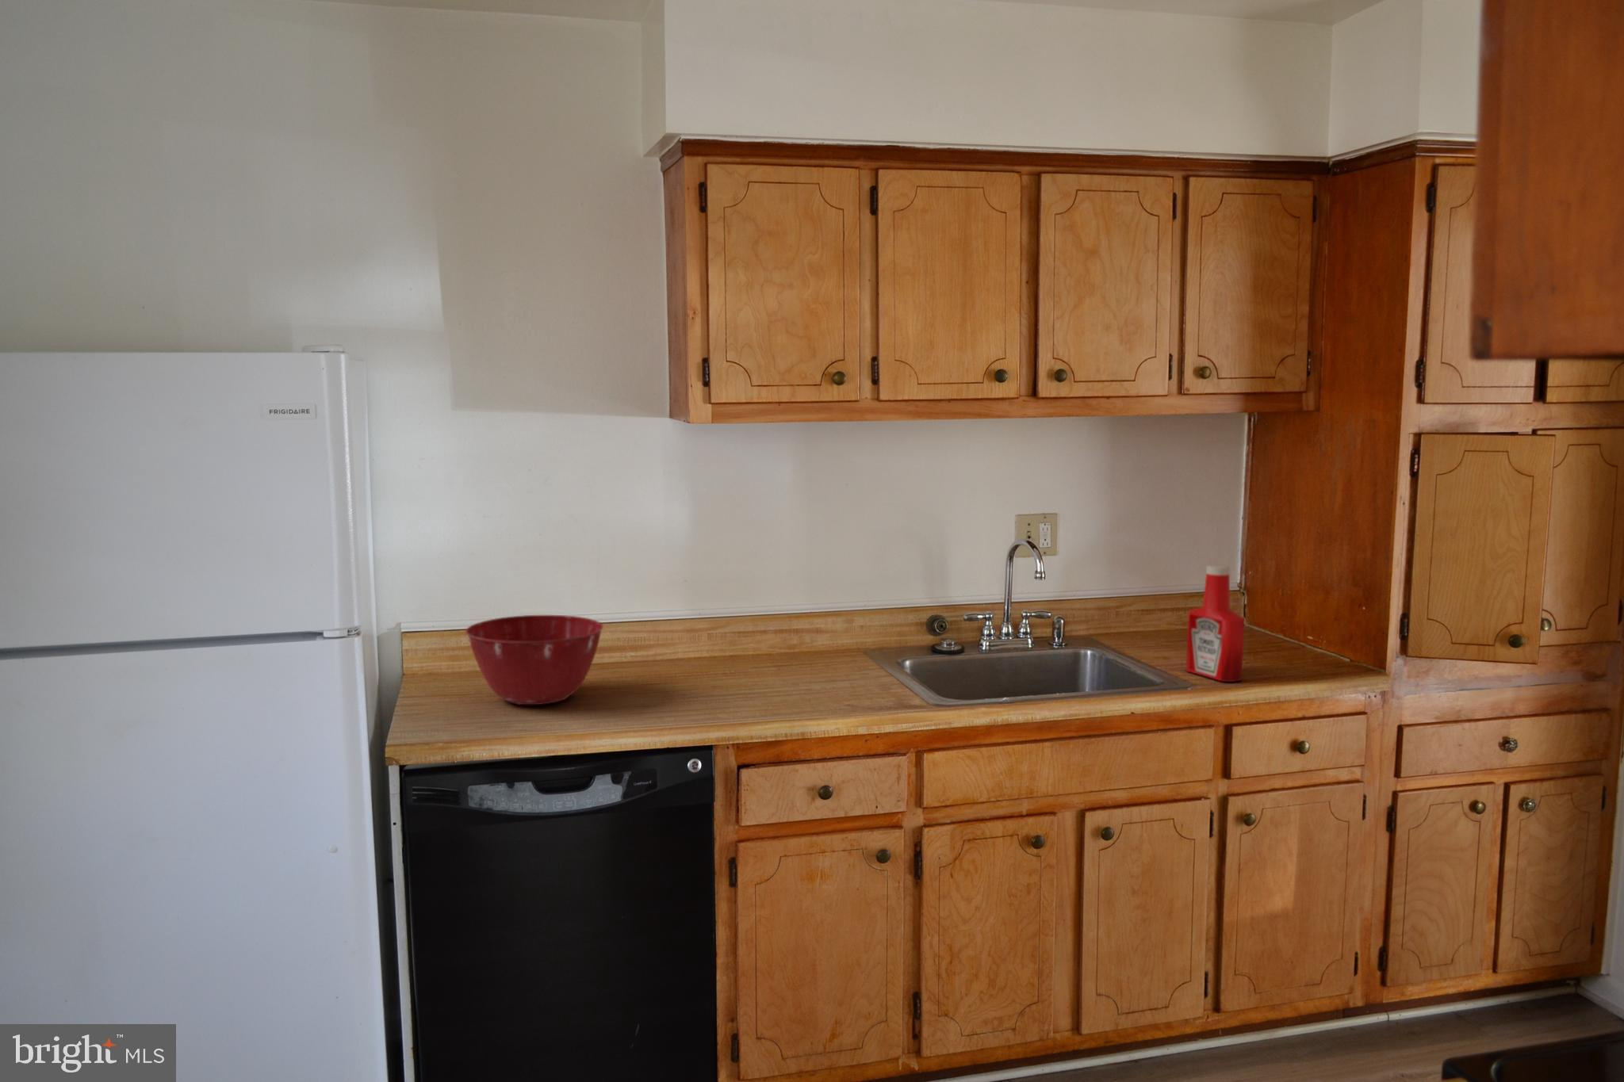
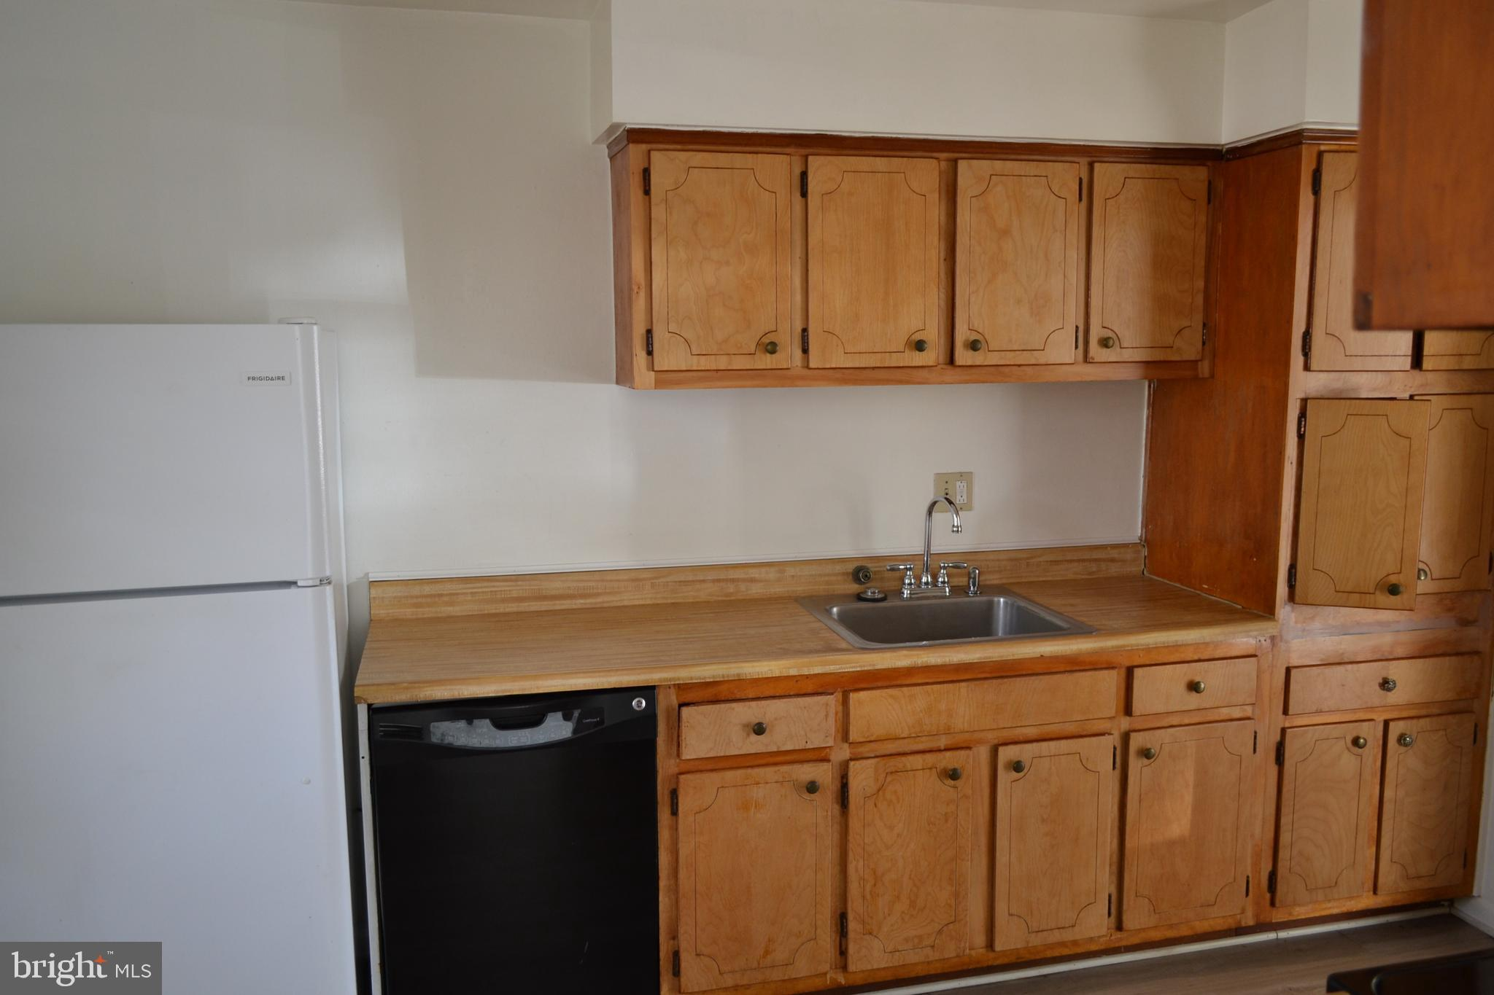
- soap bottle [1186,564,1245,682]
- mixing bowl [465,615,604,705]
